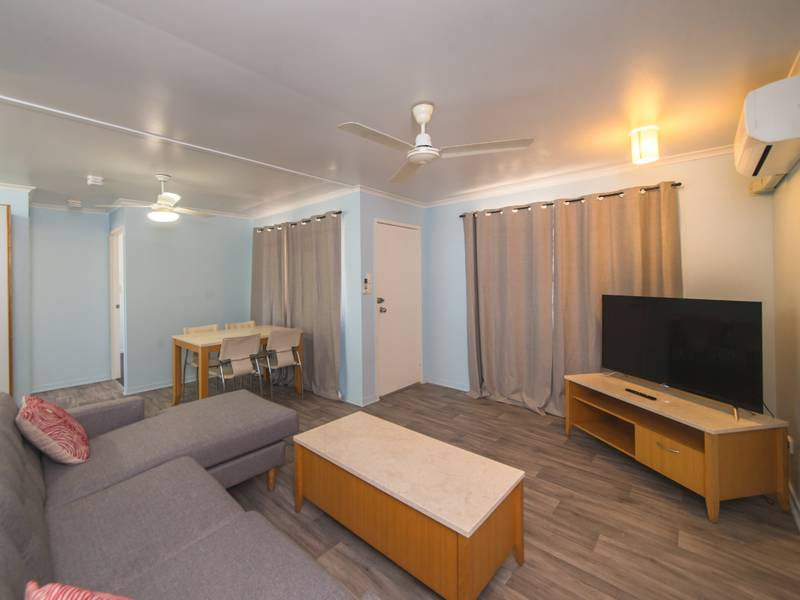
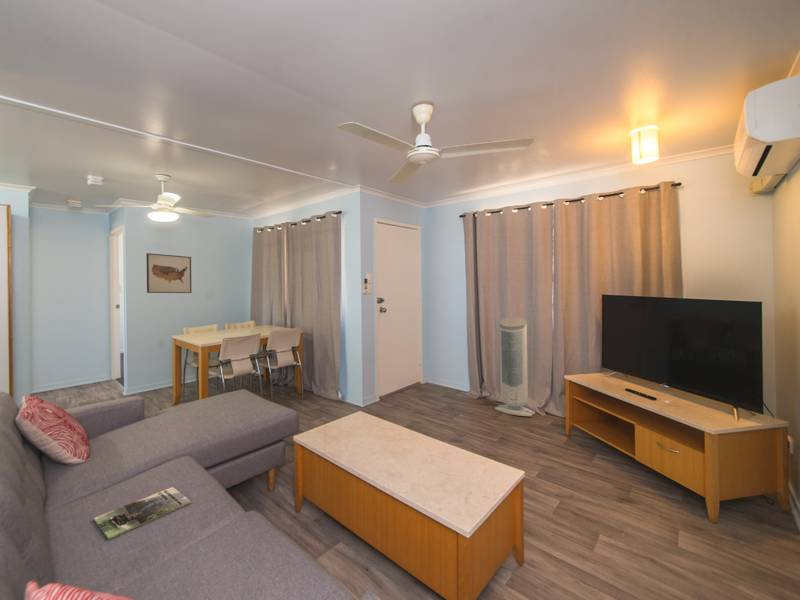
+ air purifier [494,316,536,417]
+ magazine [93,486,192,540]
+ wall art [146,252,192,294]
